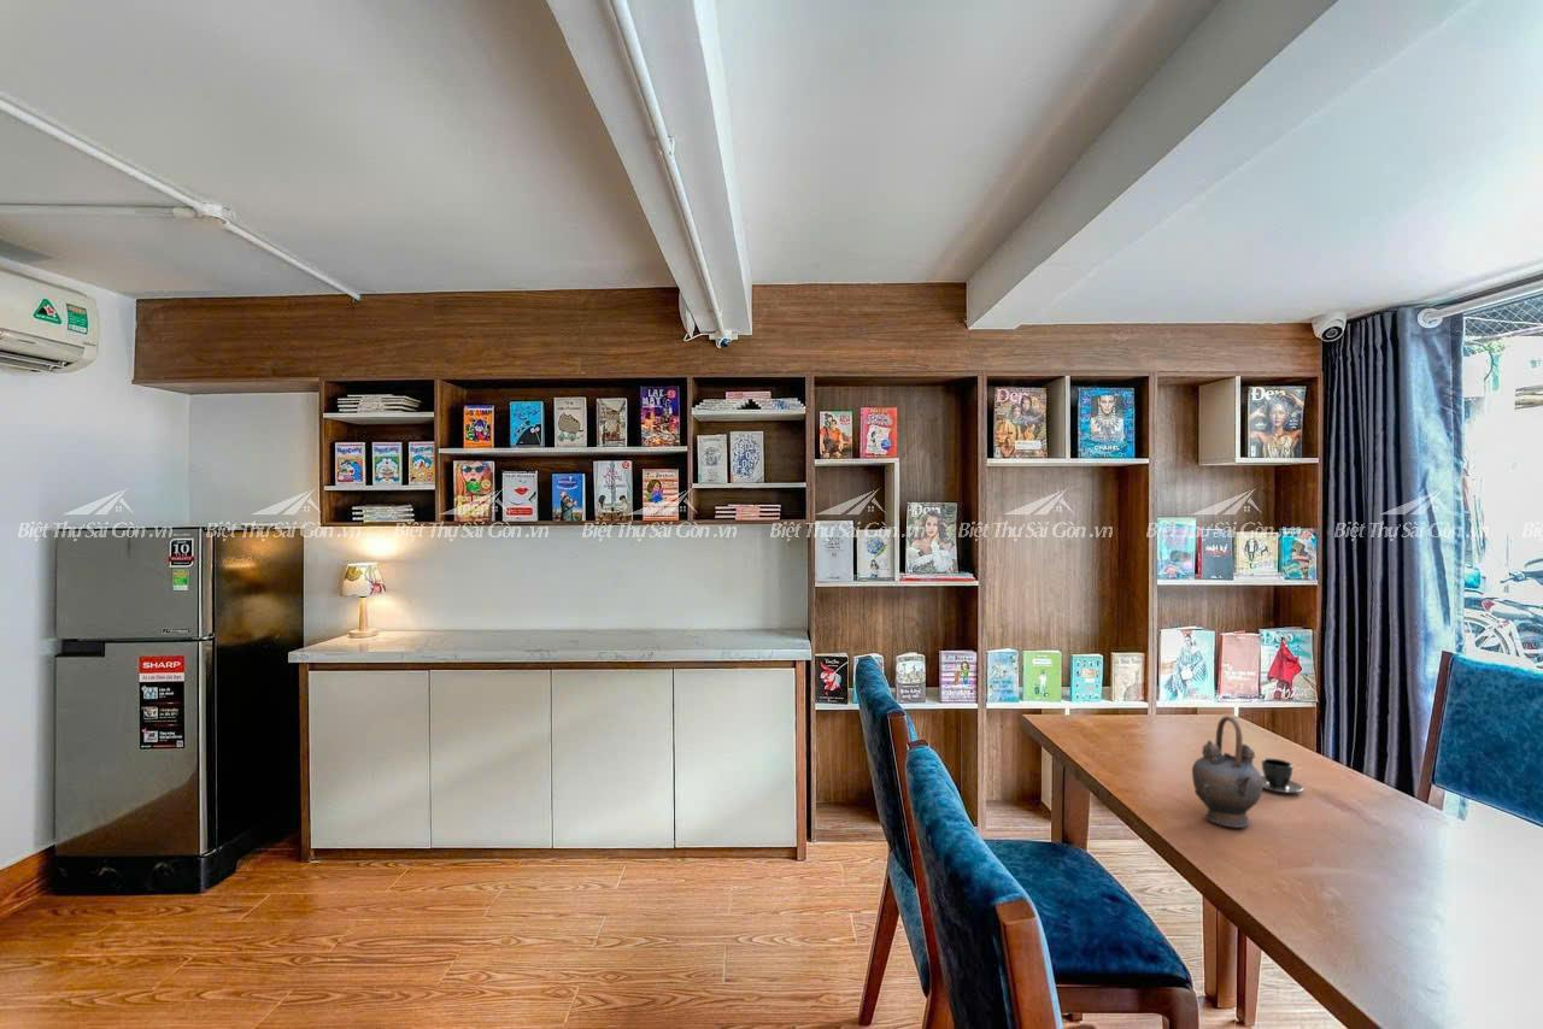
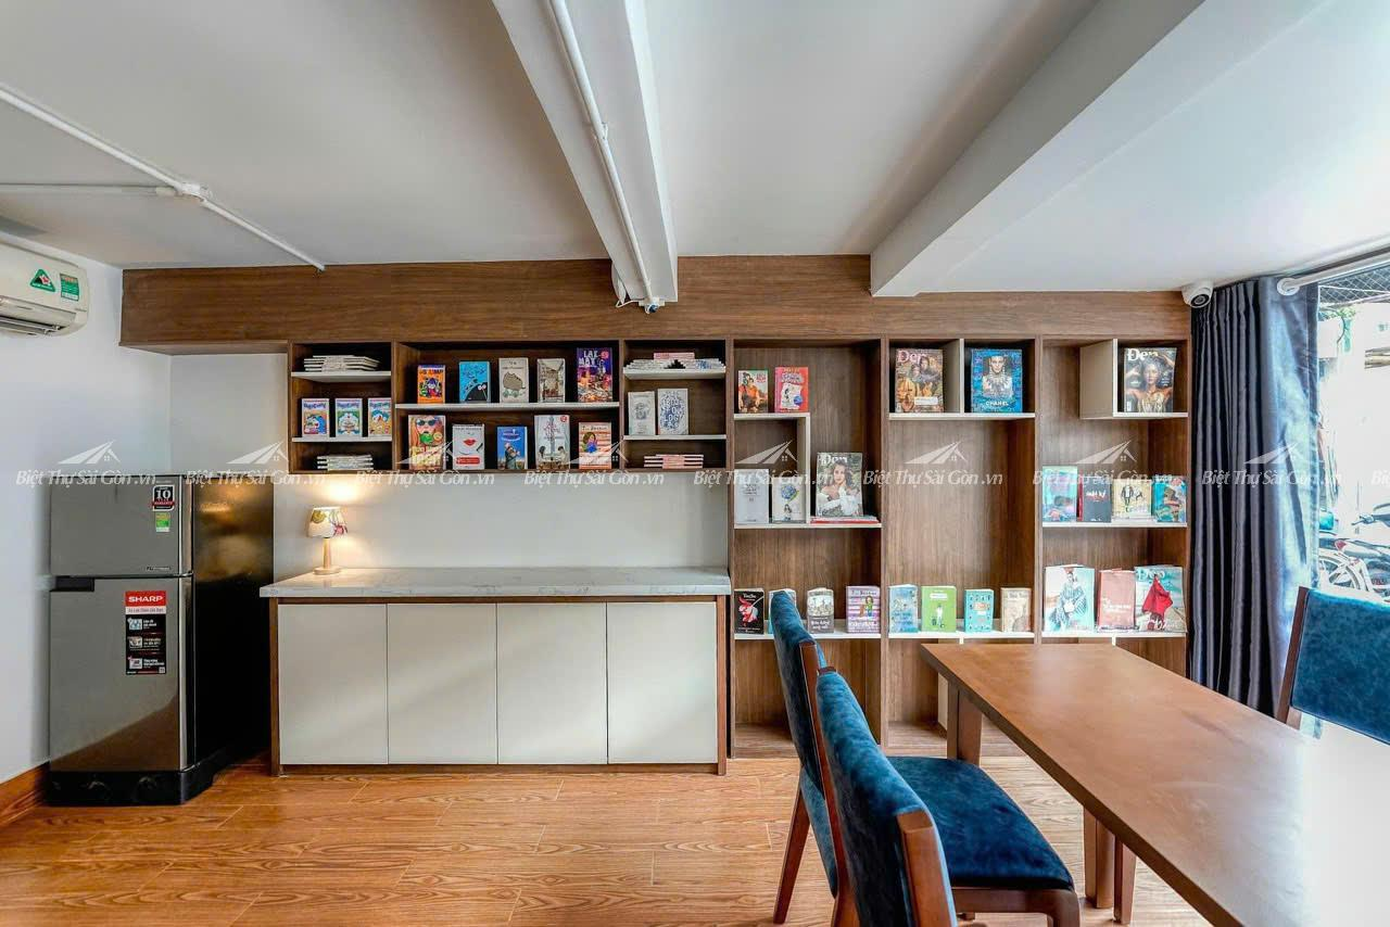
- teapot [1191,715,1263,829]
- teacup [1261,758,1304,794]
